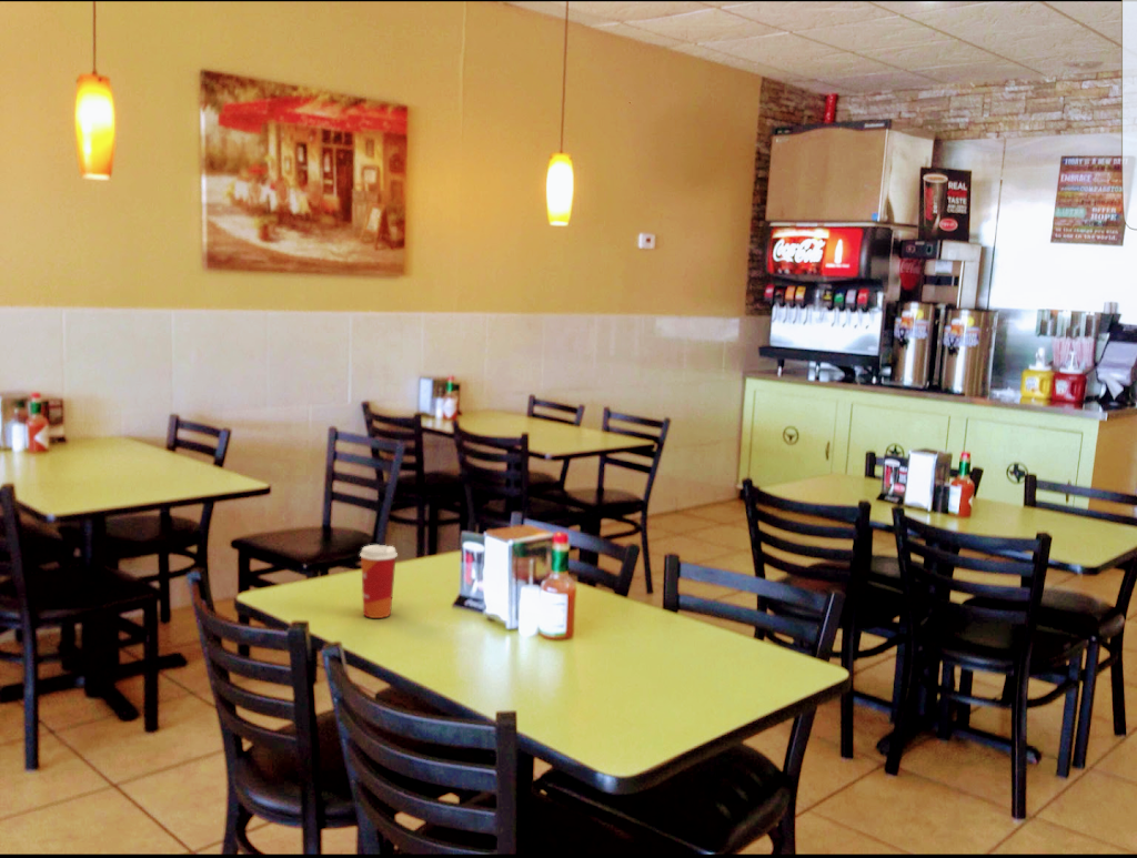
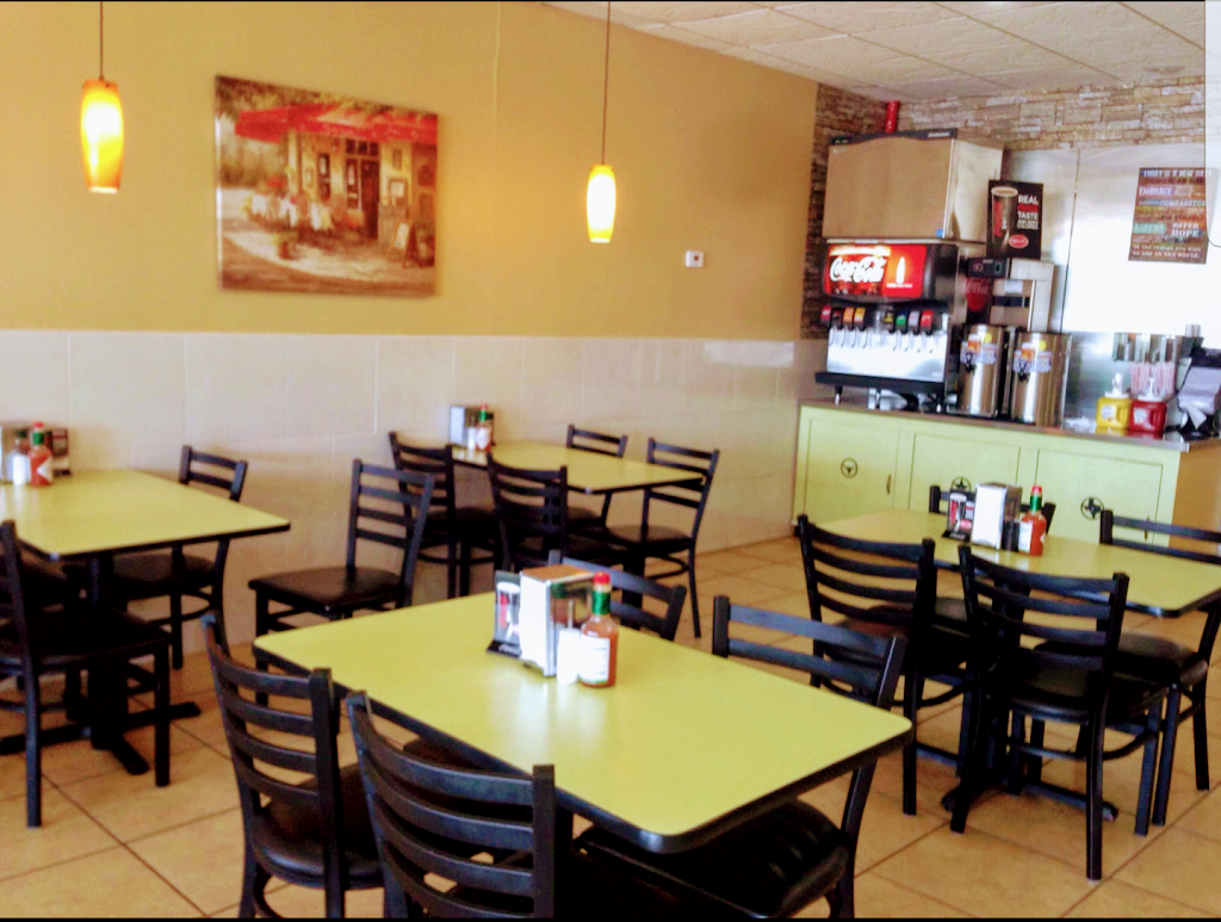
- paper cup [359,544,399,619]
